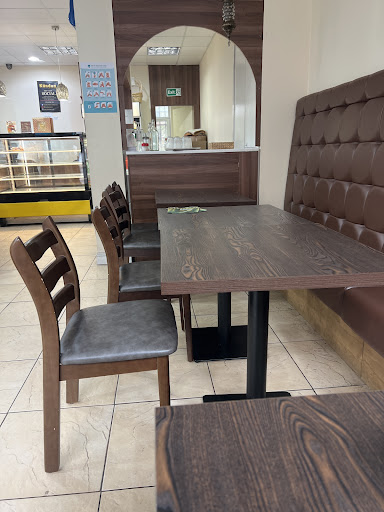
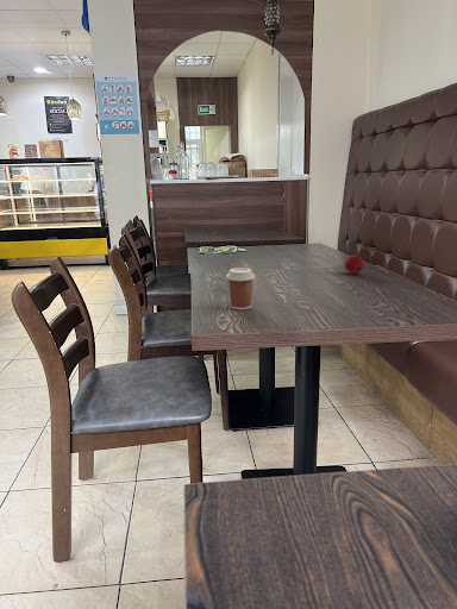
+ apple [343,253,367,275]
+ coffee cup [225,266,256,310]
